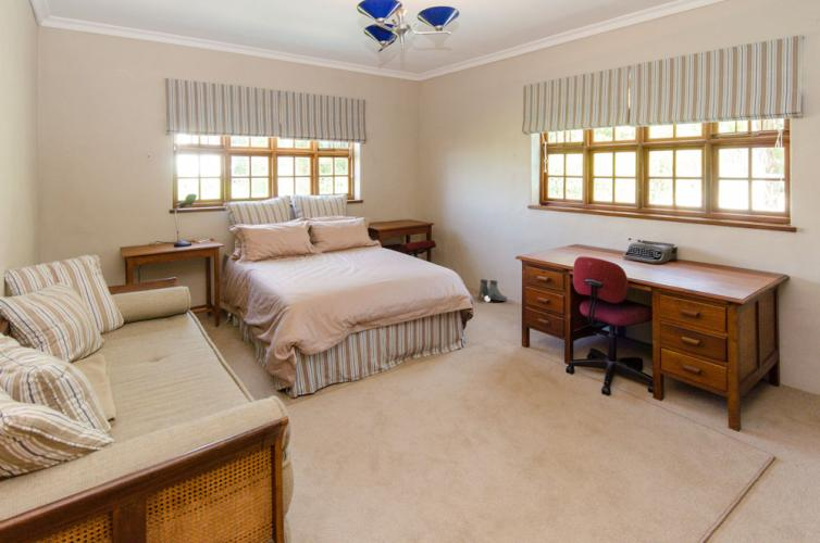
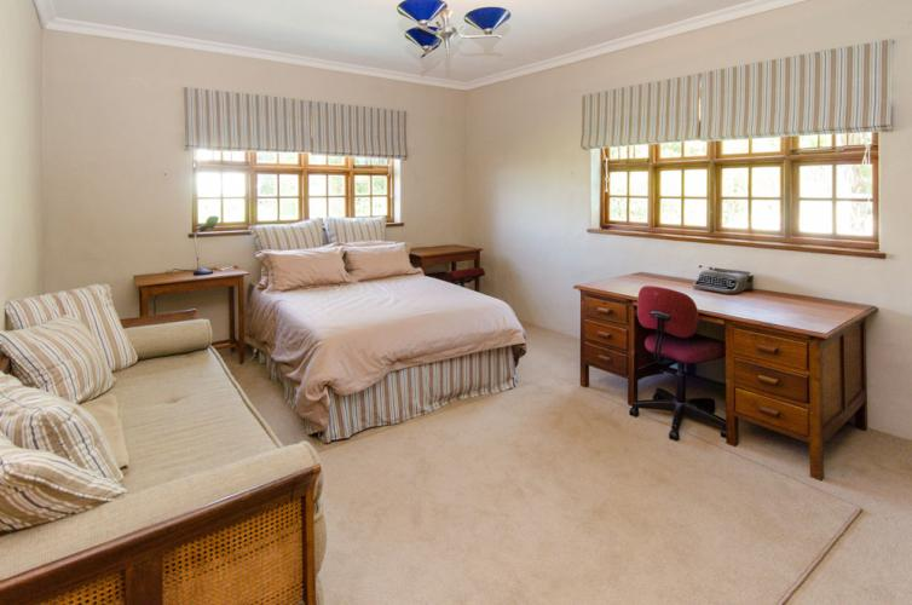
- boots [477,278,509,303]
